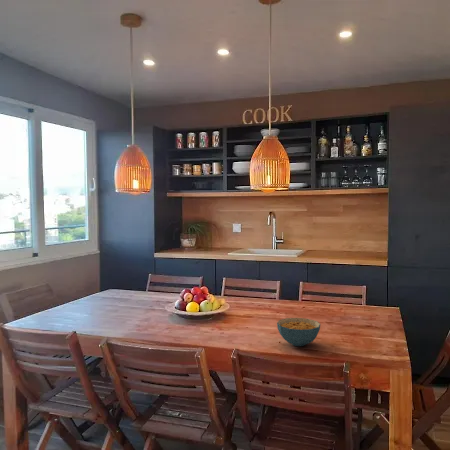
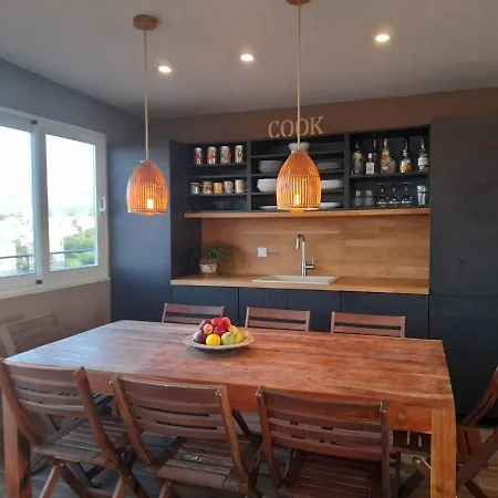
- cereal bowl [276,317,321,347]
